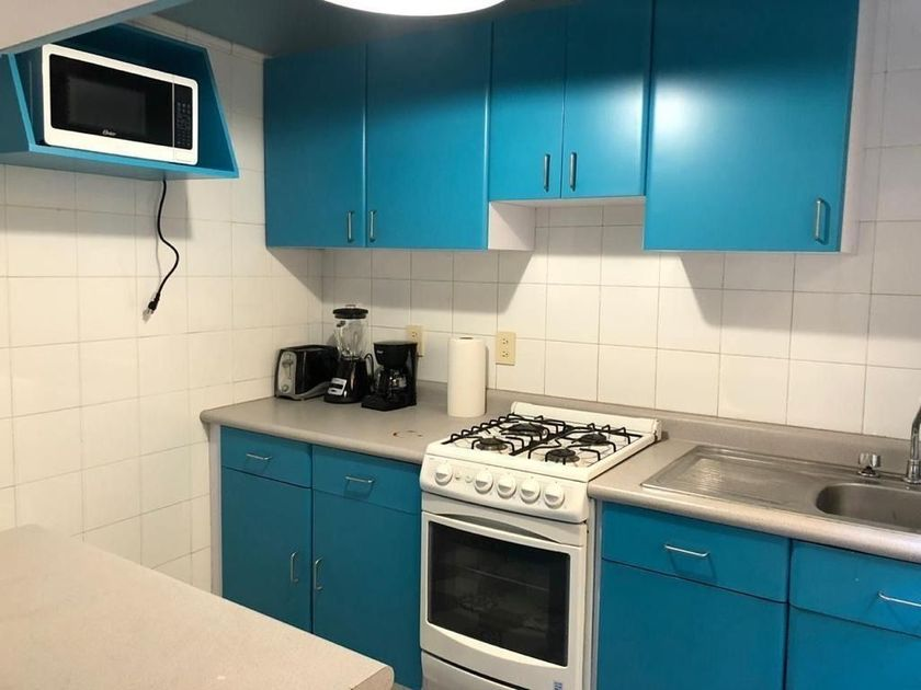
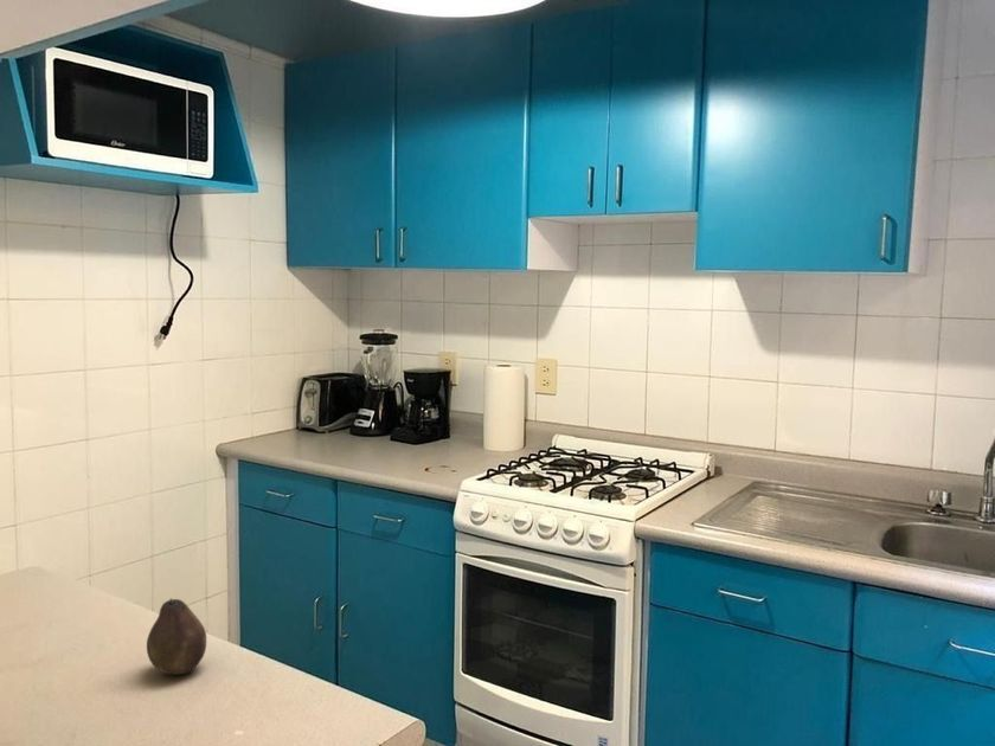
+ fruit [146,598,207,675]
